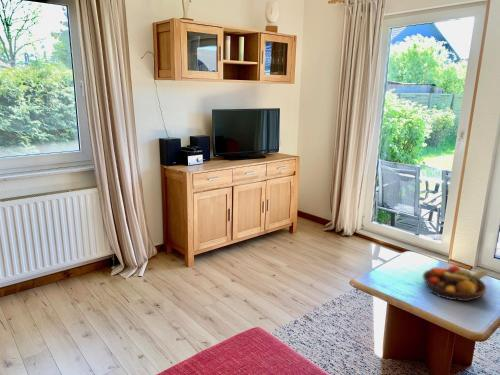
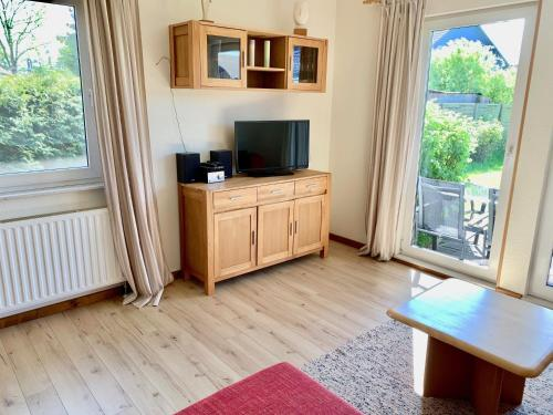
- fruit bowl [422,264,490,302]
